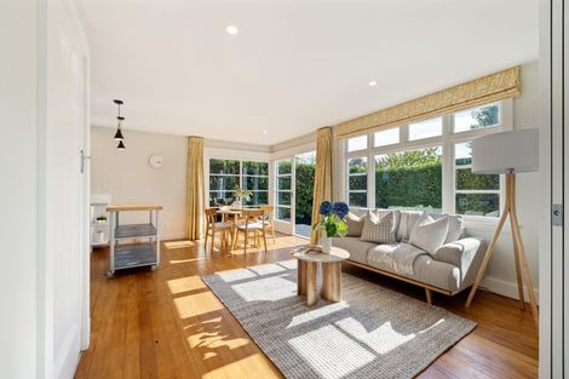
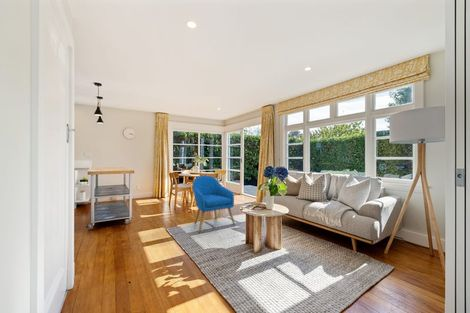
+ armchair [192,175,236,233]
